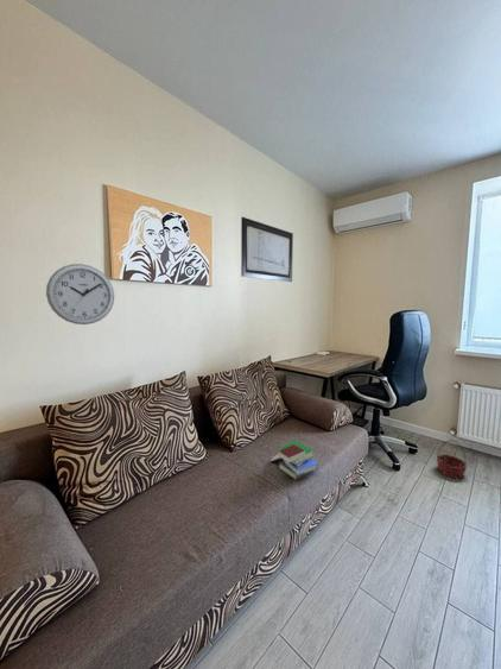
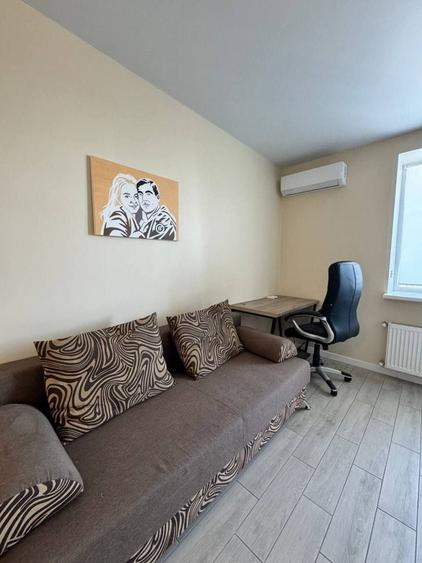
- wall art [240,216,294,283]
- book [269,440,319,481]
- basket [436,440,468,479]
- wall clock [45,263,115,326]
